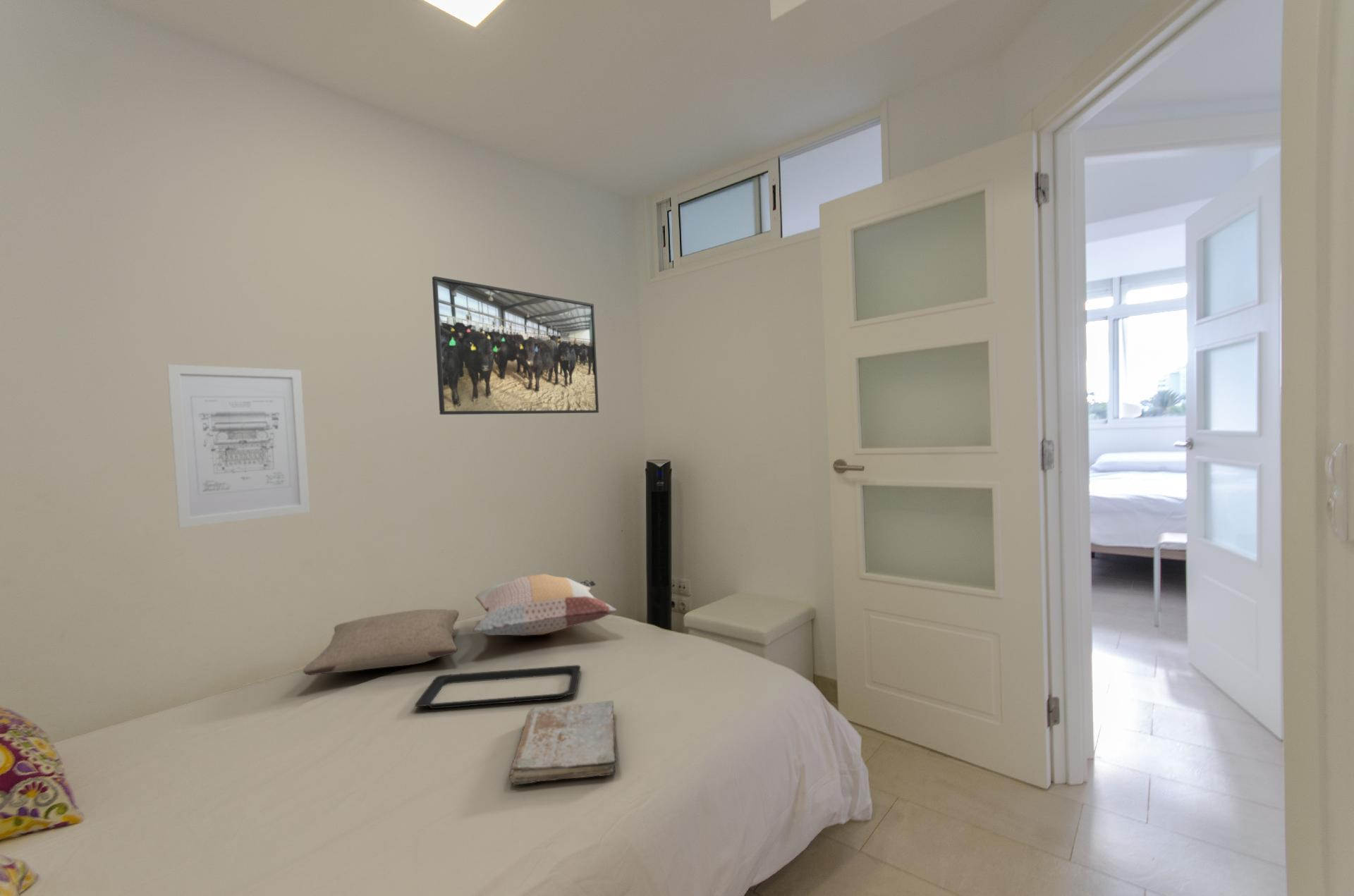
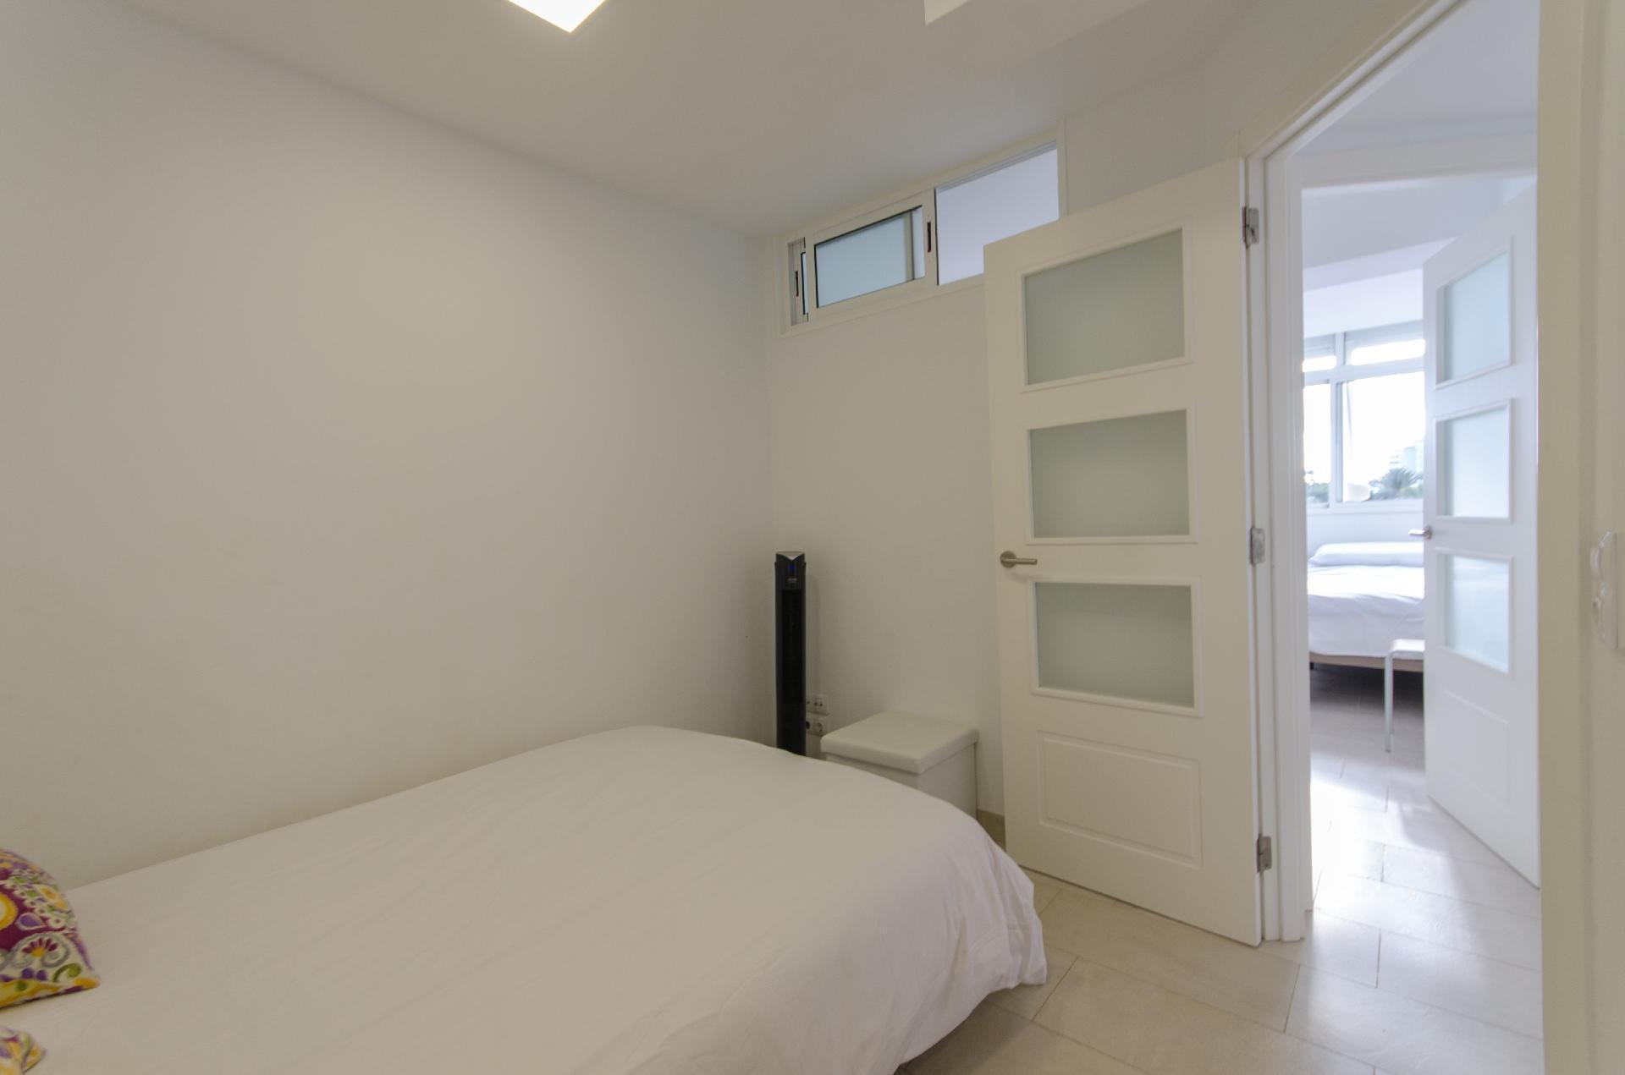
- decorative pillow [472,573,618,637]
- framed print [432,276,599,415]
- pillow [303,608,460,675]
- wall art [166,364,310,529]
- book [509,700,618,786]
- serving tray [414,664,581,709]
